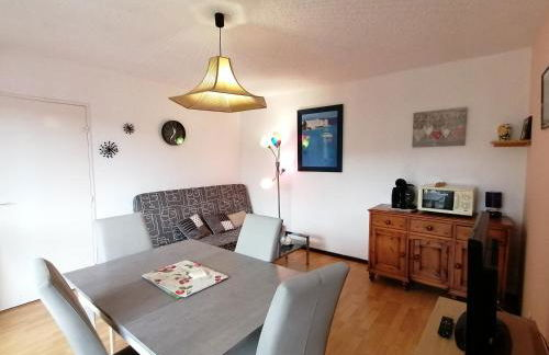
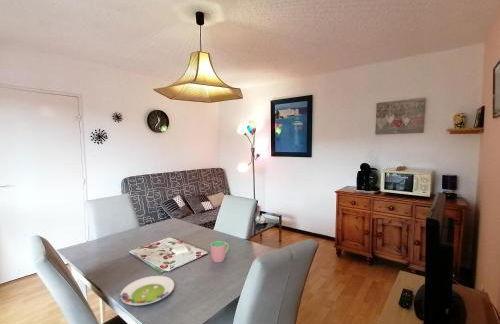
+ salad plate [118,275,175,306]
+ cup [210,240,230,263]
